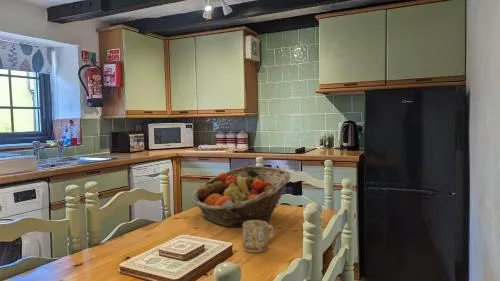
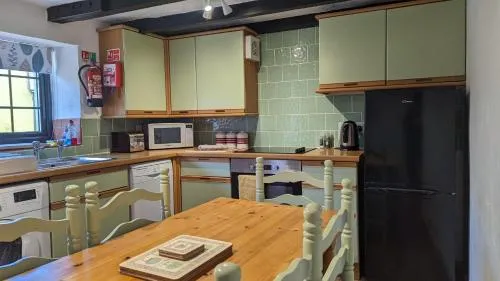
- fruit basket [190,165,291,228]
- mug [242,220,275,253]
